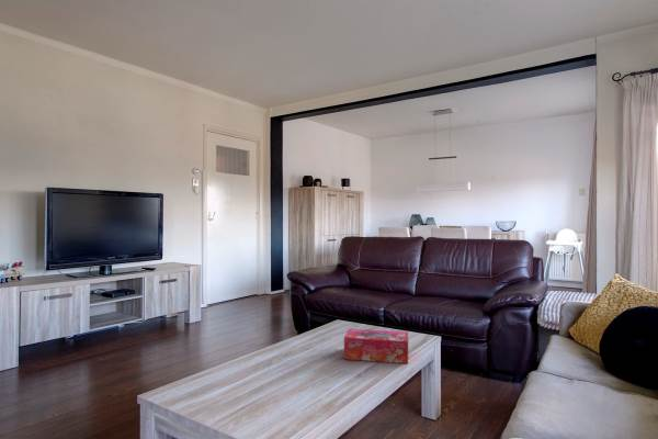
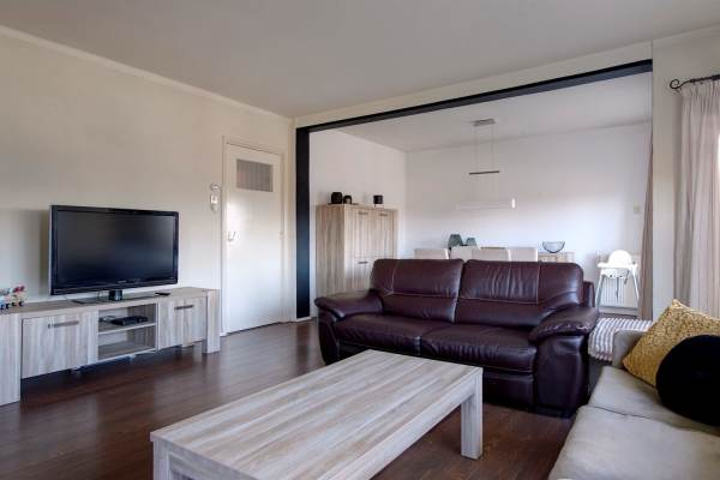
- tissue box [343,327,409,364]
